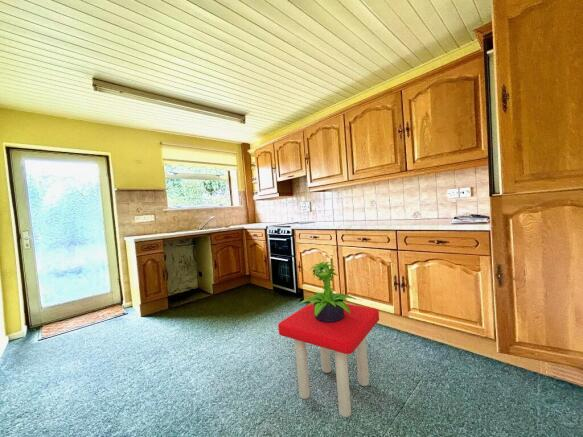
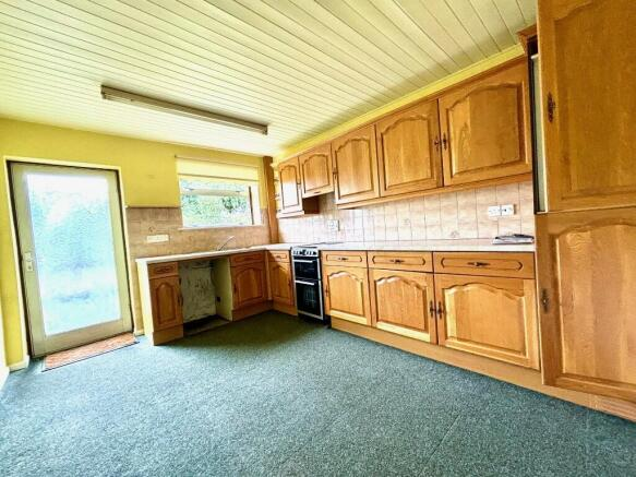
- stool [277,303,380,418]
- potted plant [299,261,357,323]
